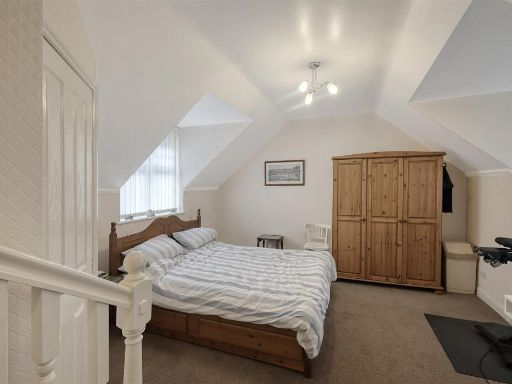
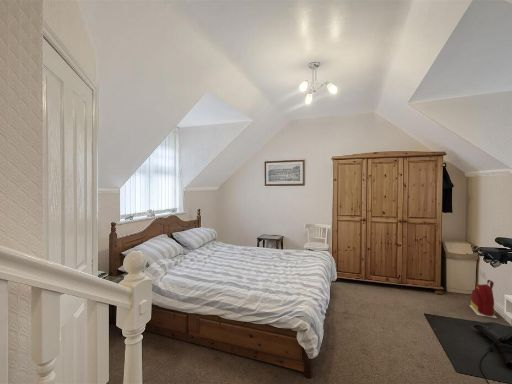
+ backpack [468,279,498,319]
